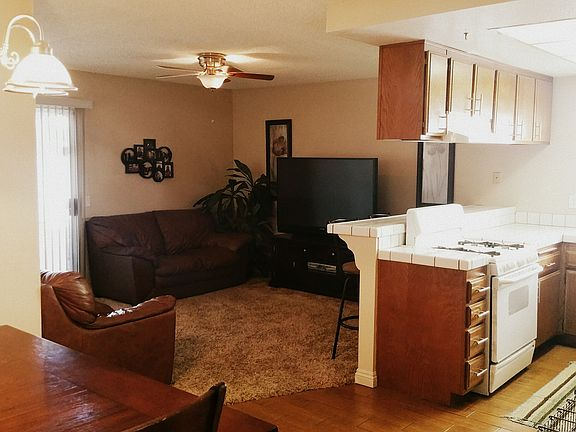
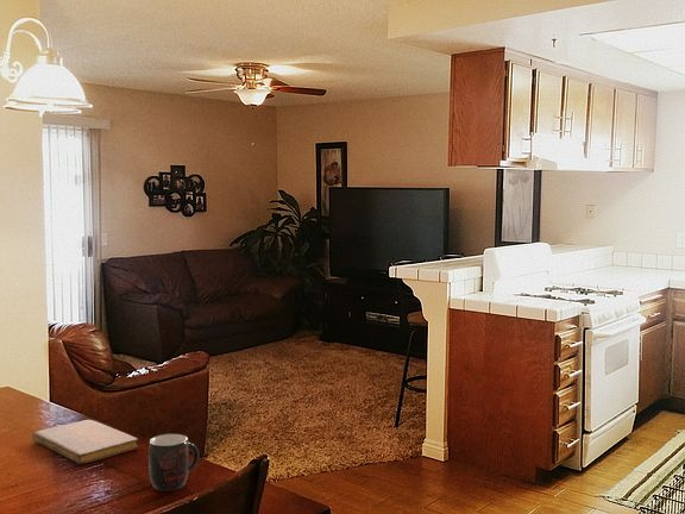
+ notebook [31,419,139,465]
+ mug [147,432,200,493]
